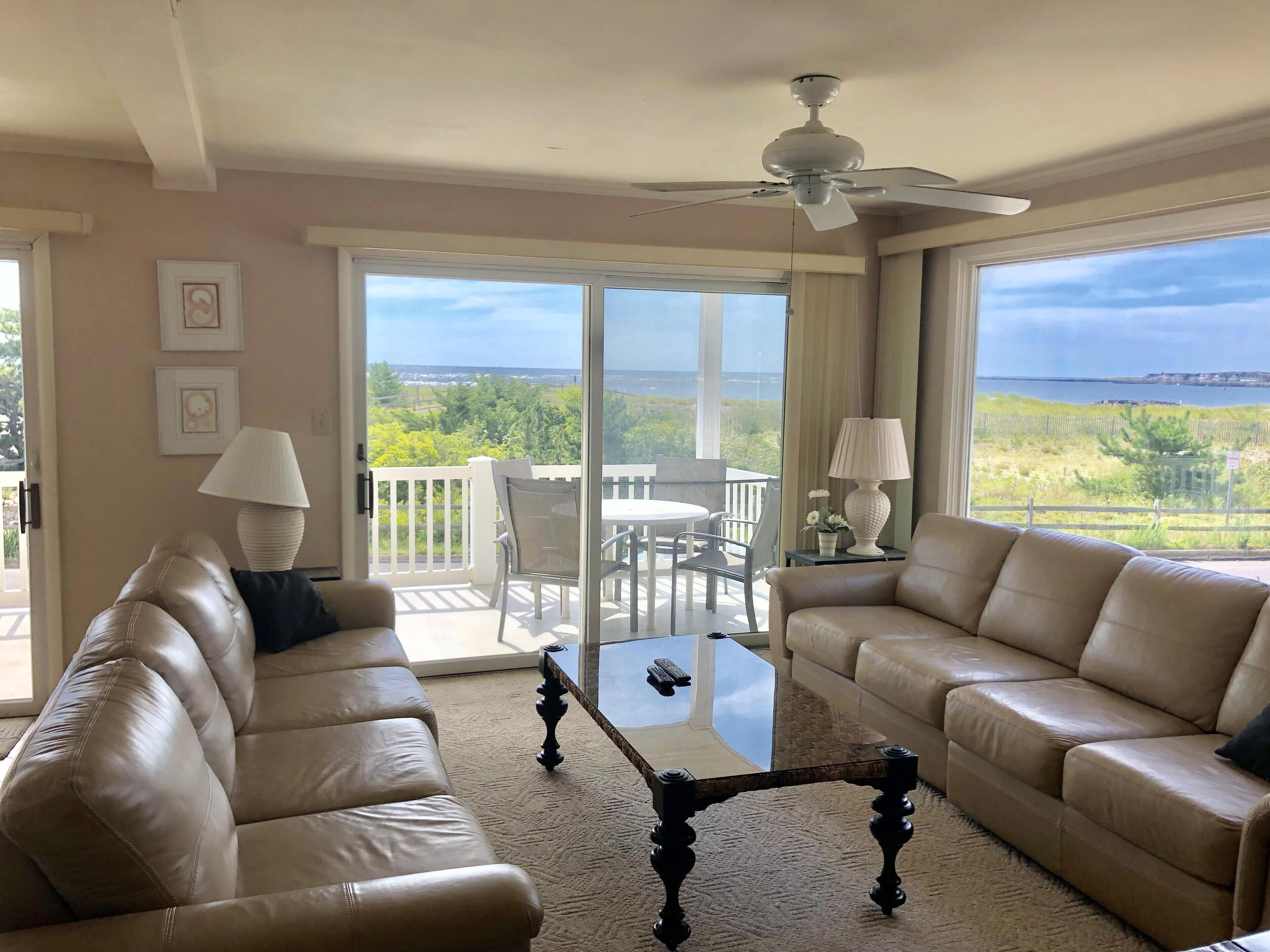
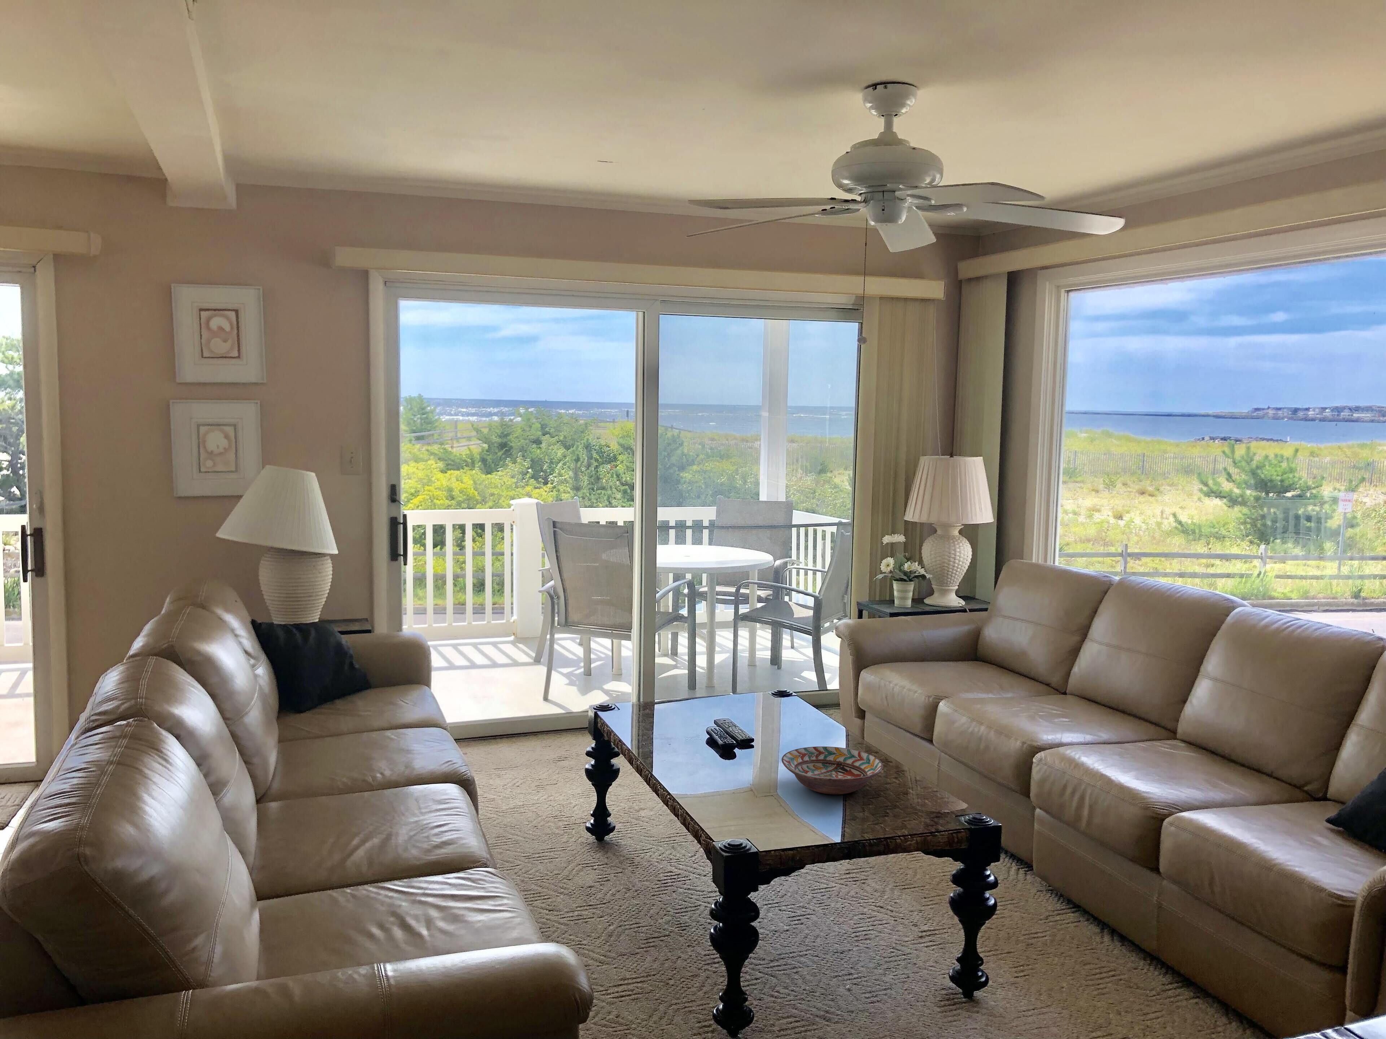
+ decorative bowl [781,747,883,795]
